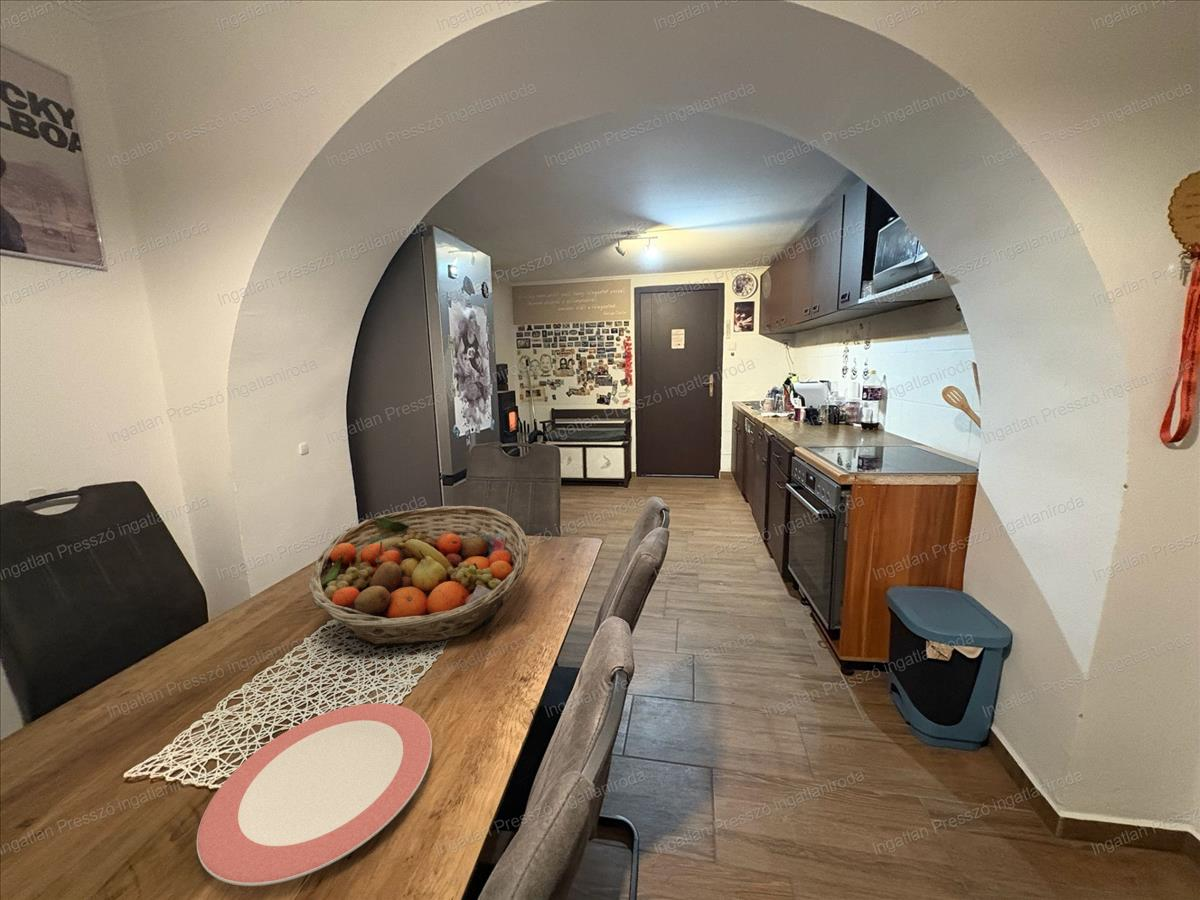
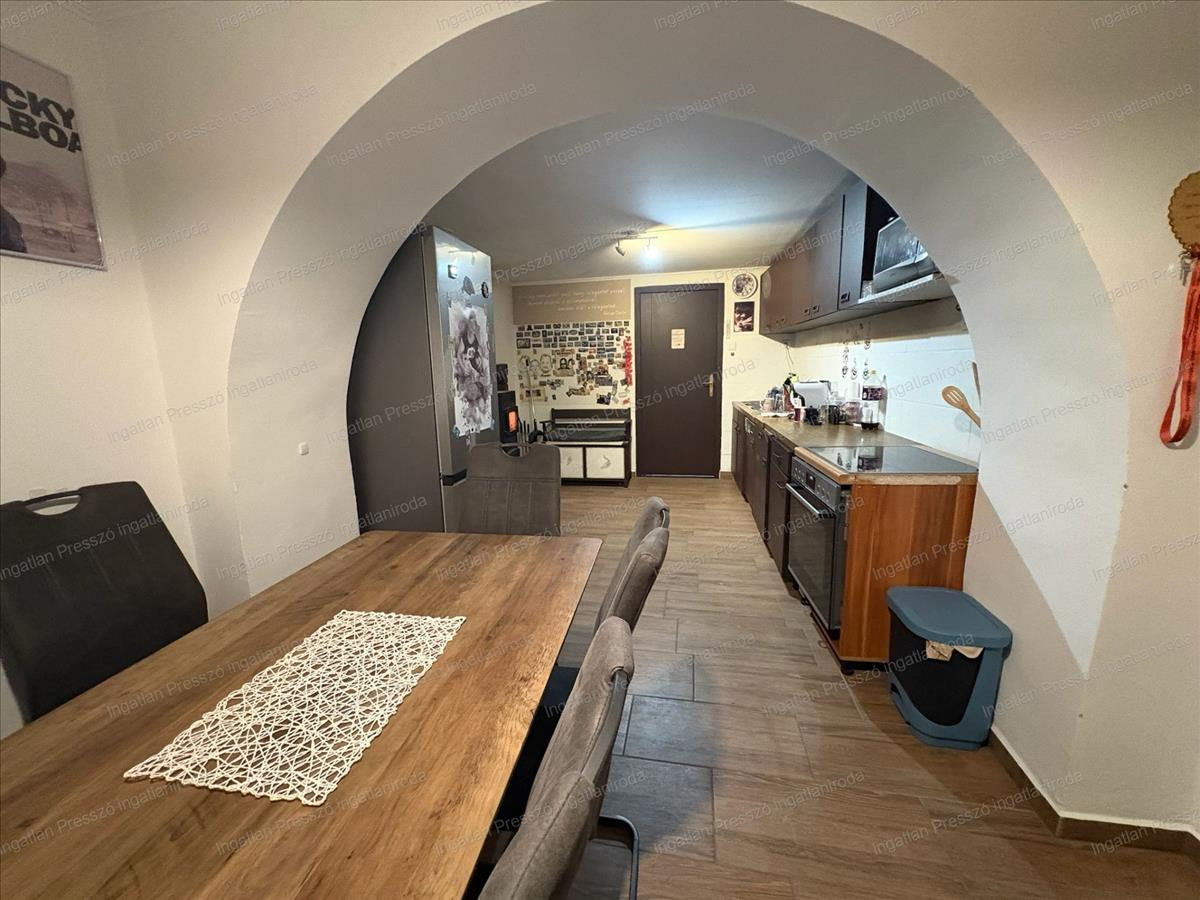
- fruit basket [308,505,530,648]
- plate [196,702,433,887]
